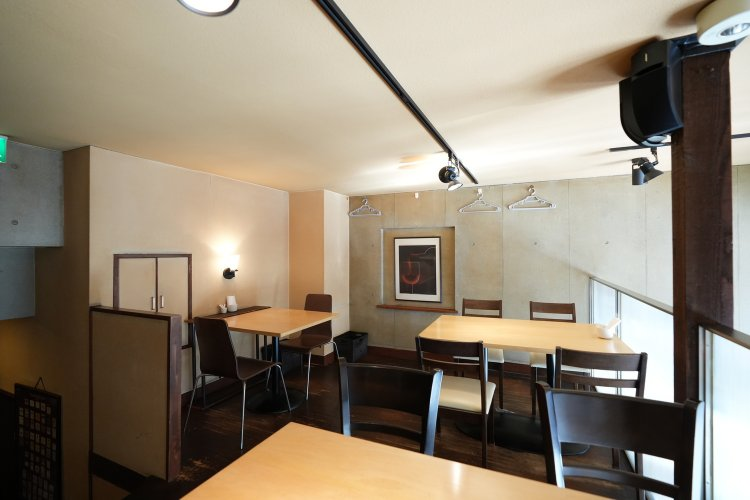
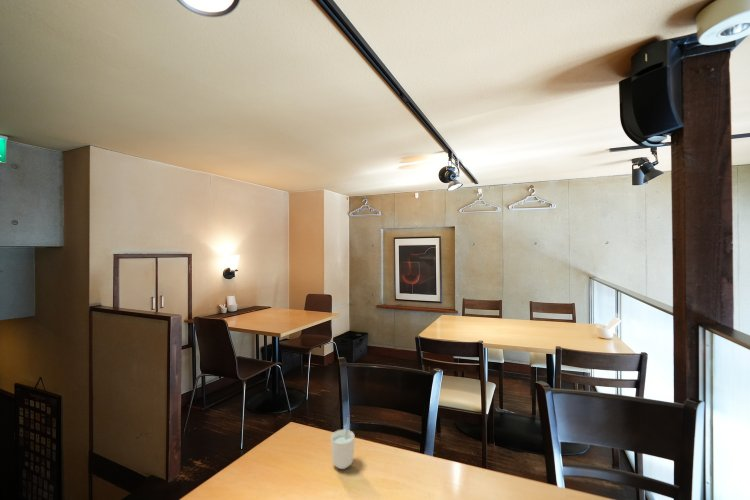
+ cup [330,416,355,470]
